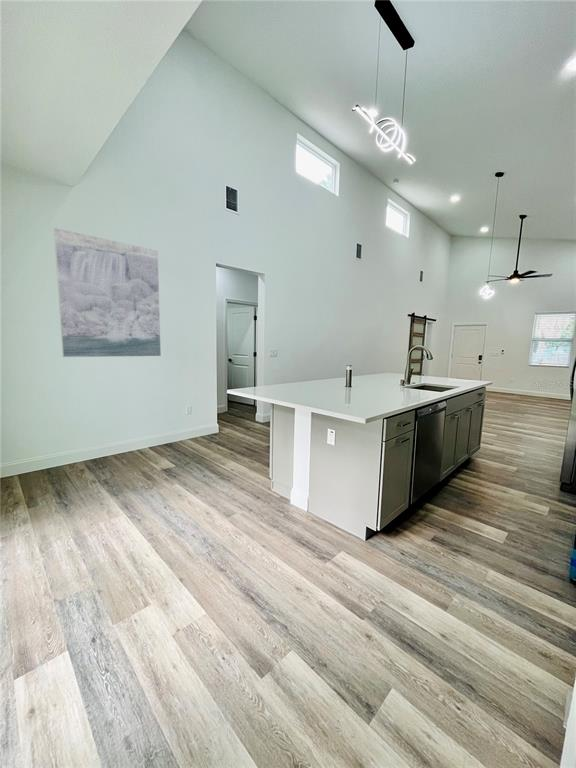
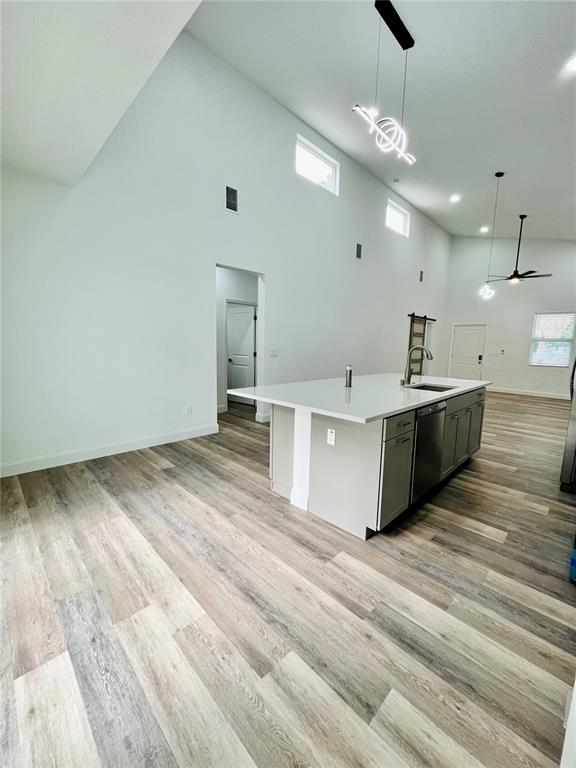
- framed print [53,227,162,358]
